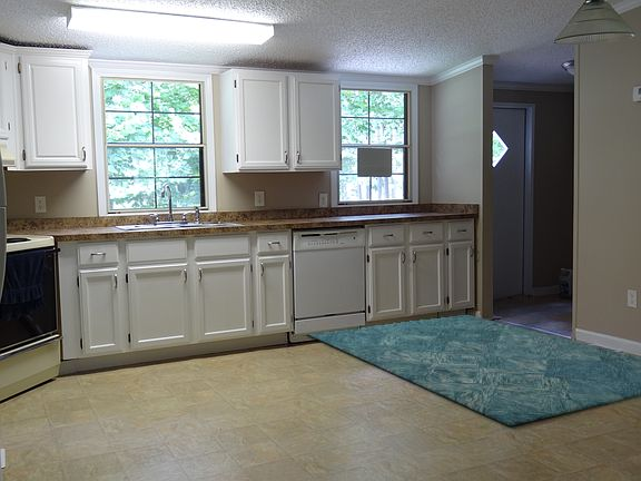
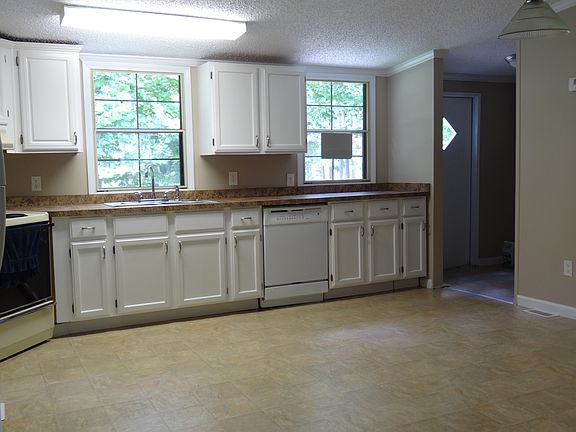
- rug [306,314,641,428]
